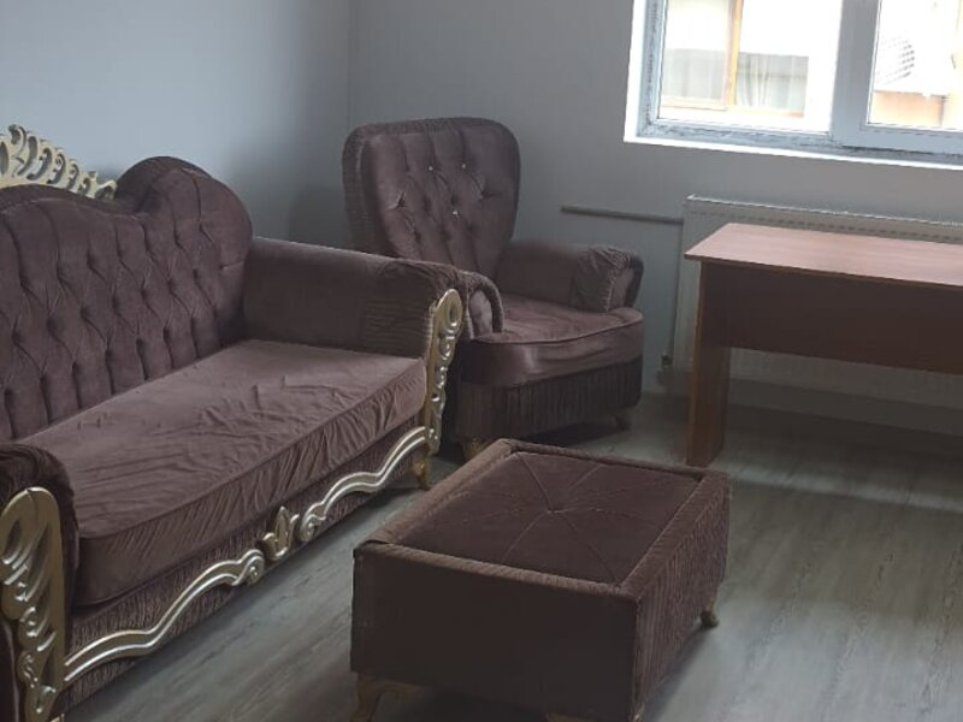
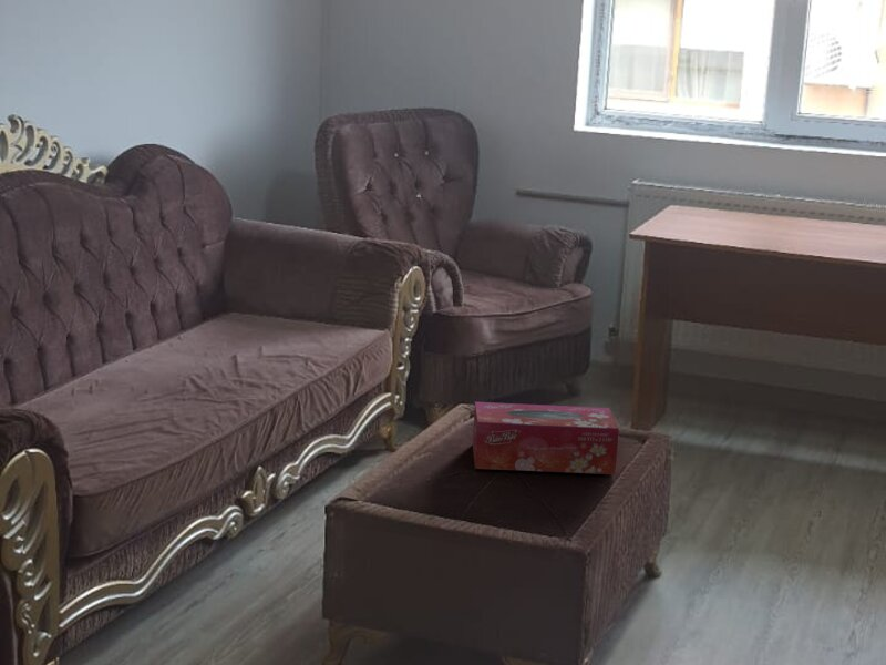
+ tissue box [472,401,620,475]
